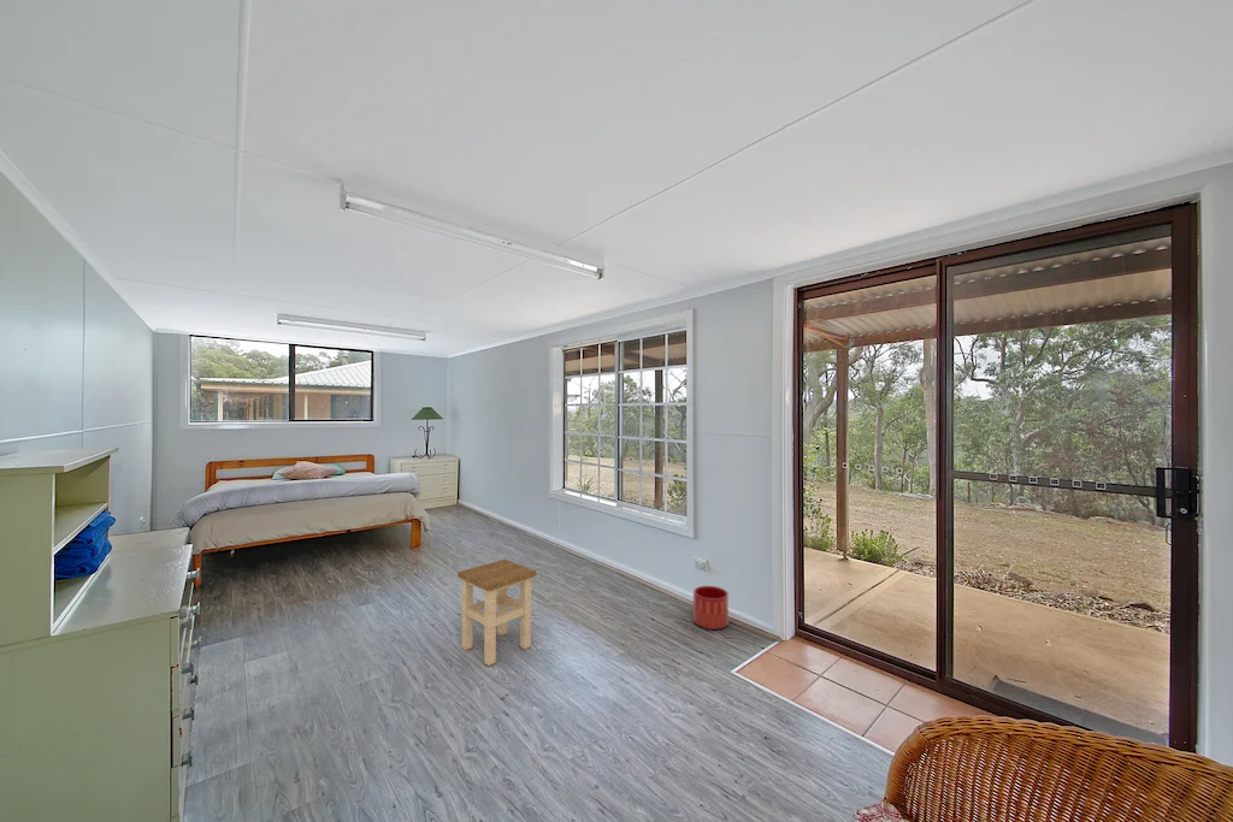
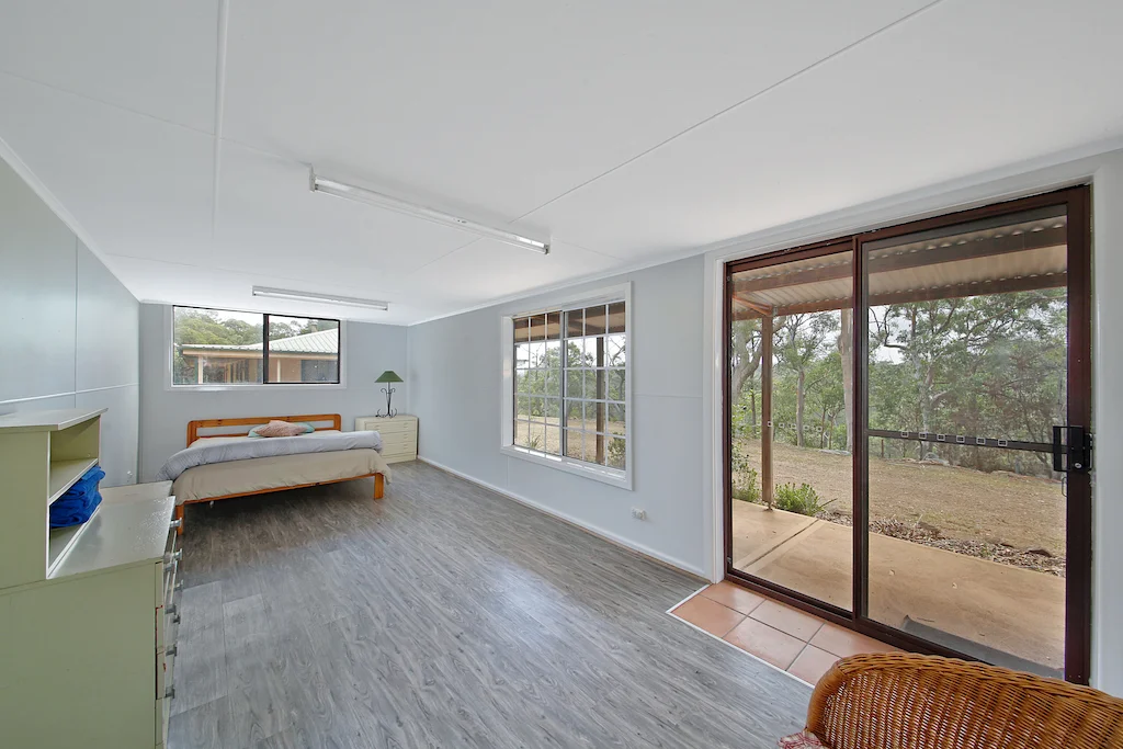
- planter [692,585,730,631]
- stool [456,558,537,667]
